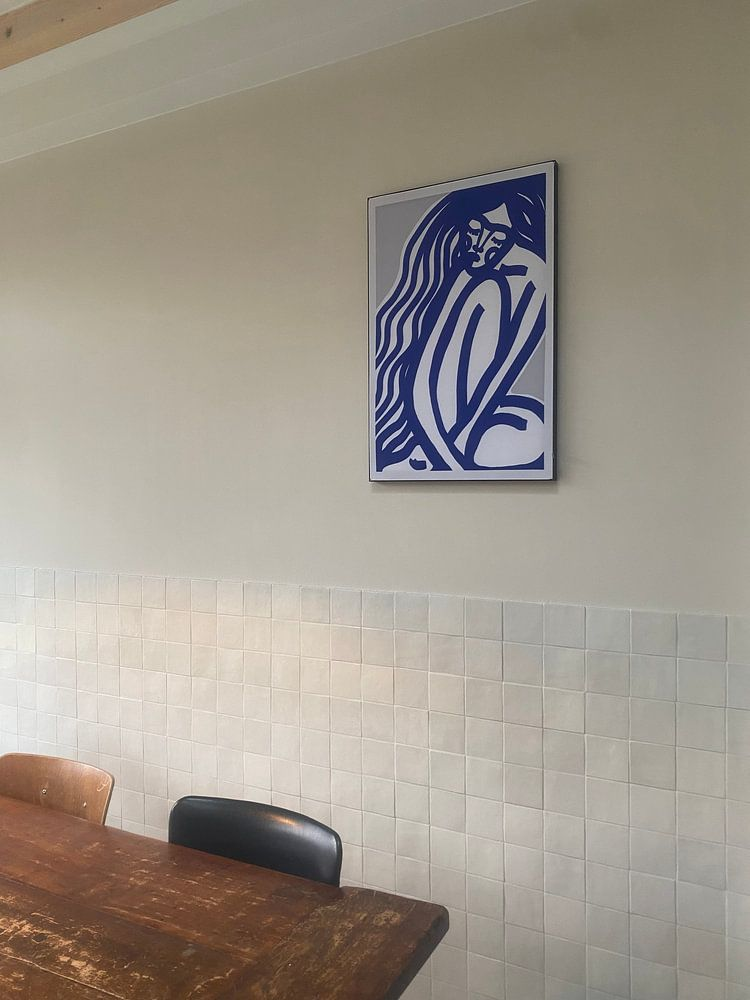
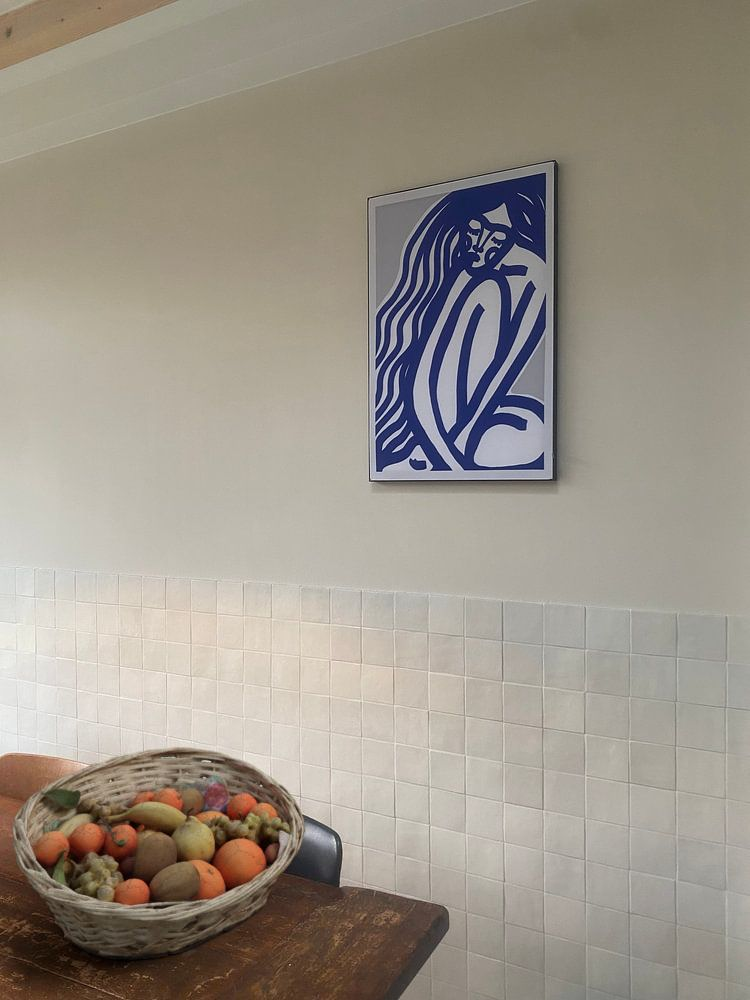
+ fruit basket [11,746,306,961]
